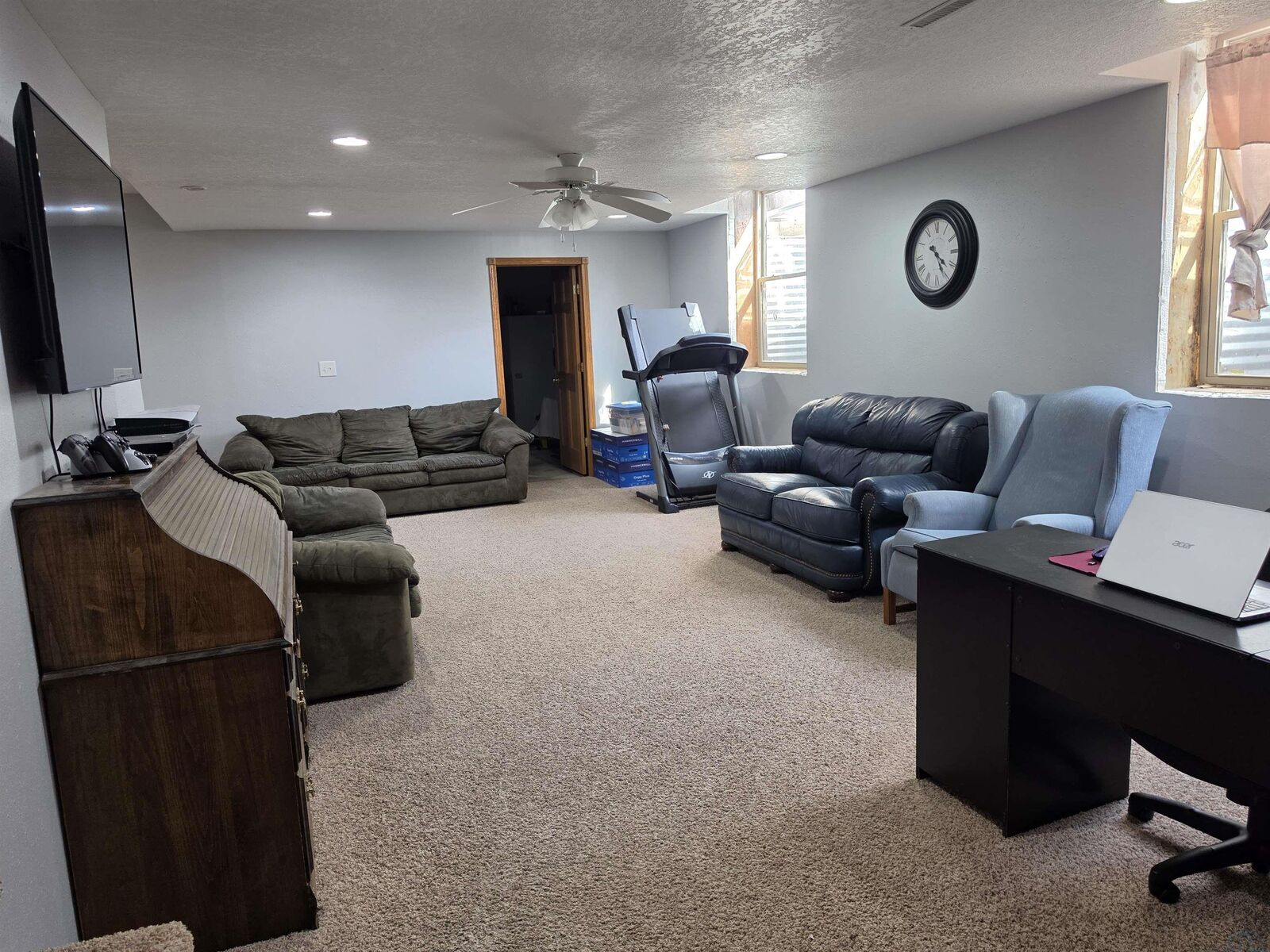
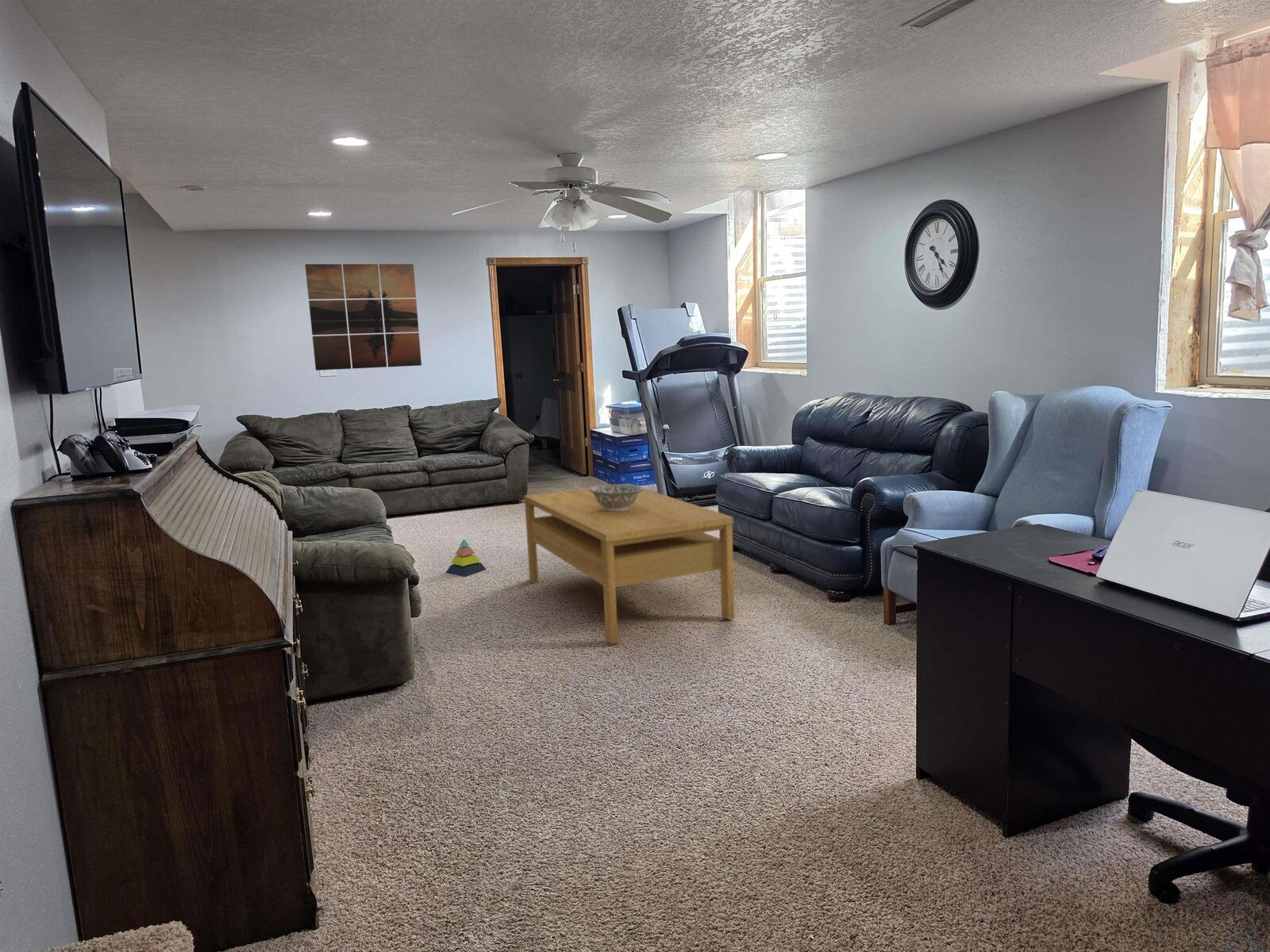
+ coffee table [523,482,735,644]
+ wall art [305,263,422,371]
+ decorative bowl [588,483,645,511]
+ stacking toy [445,539,487,577]
